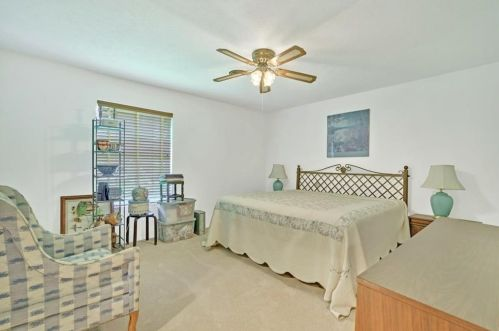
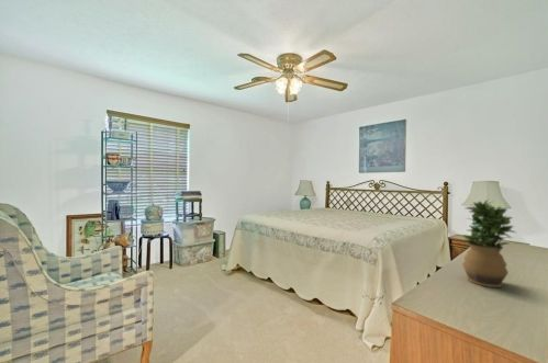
+ potted plant [461,198,517,288]
